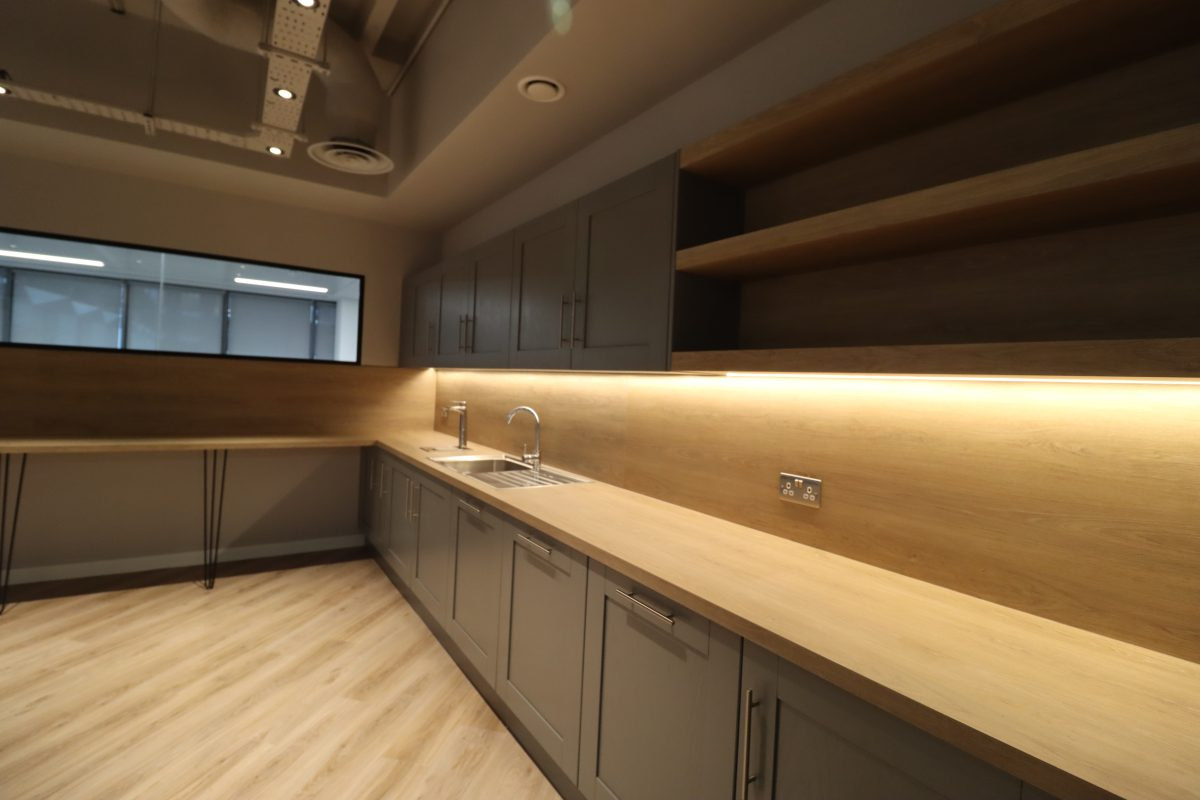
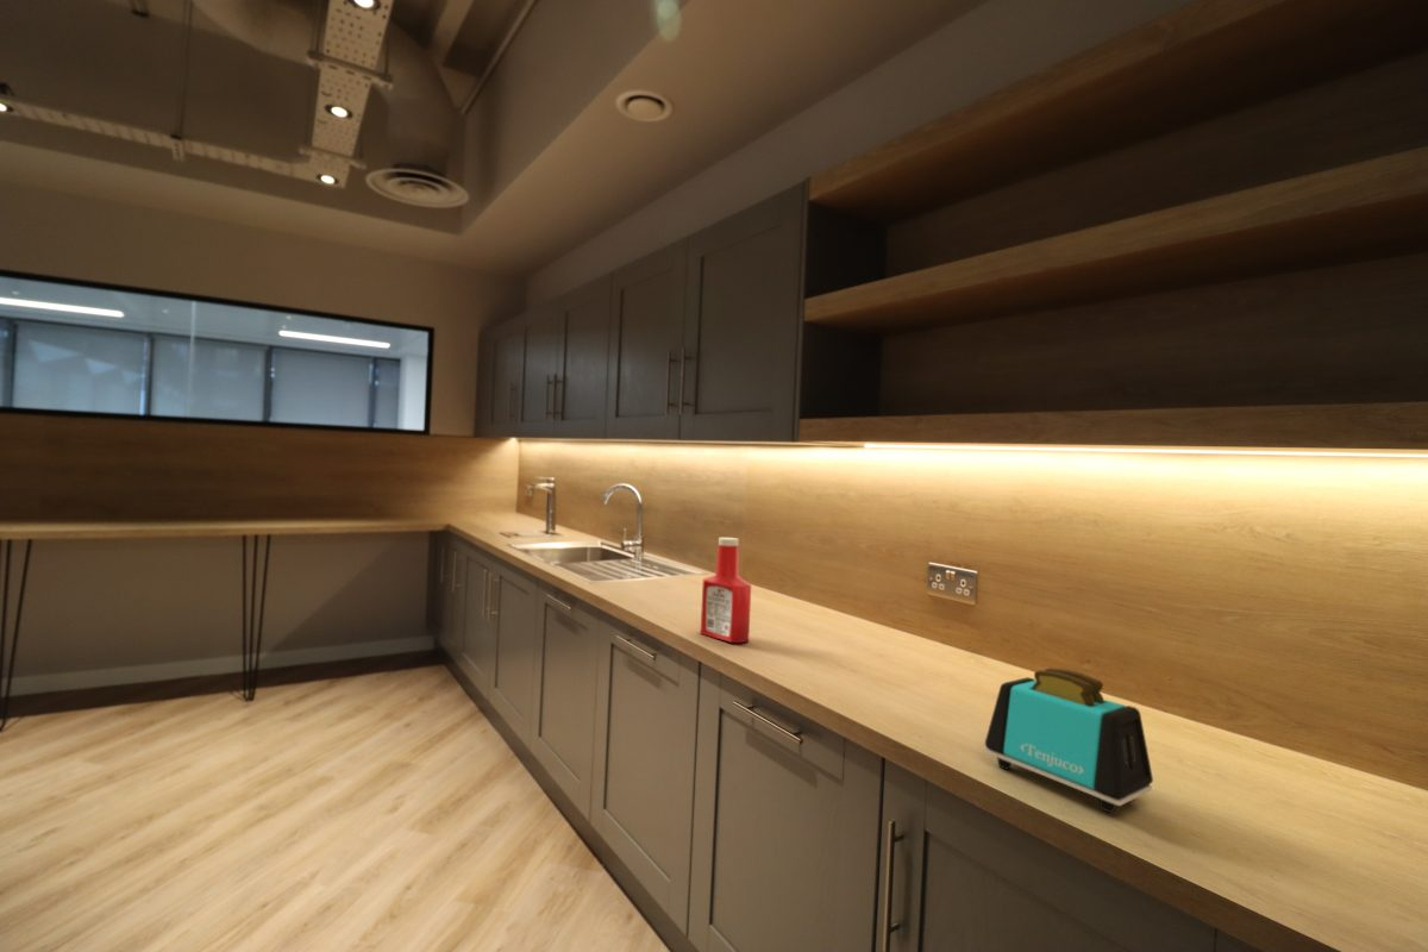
+ soap bottle [700,537,752,644]
+ toaster [984,666,1154,814]
